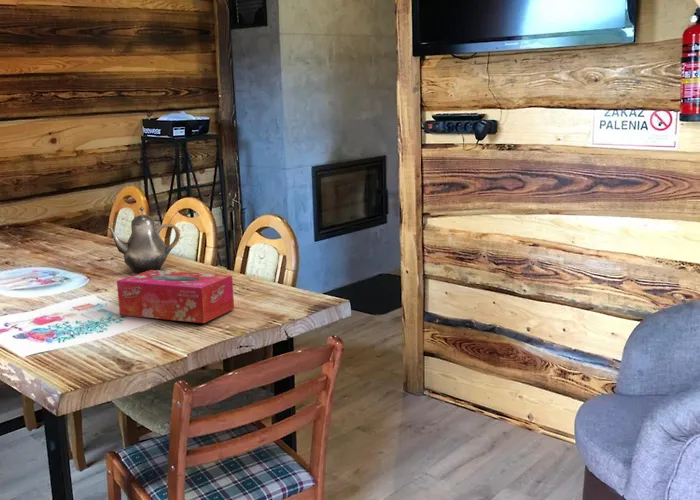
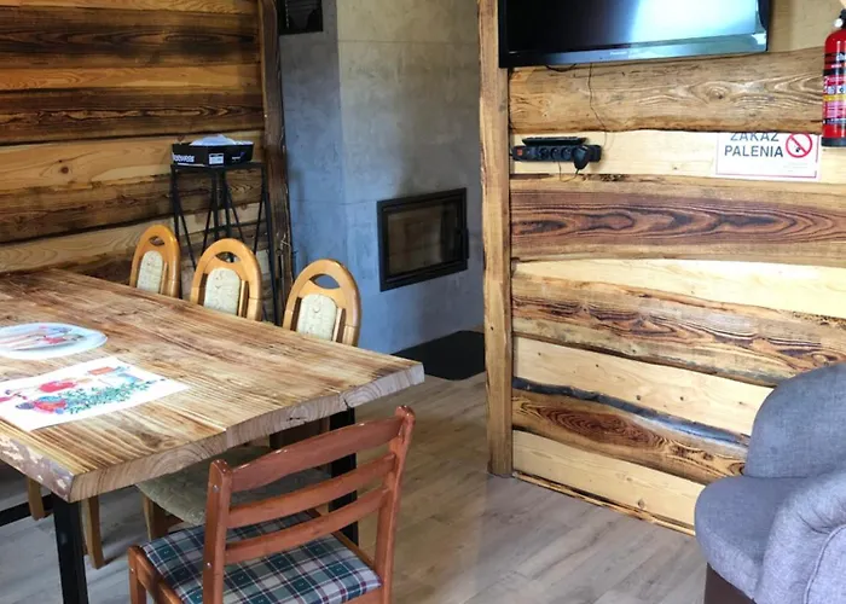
- teapot [107,206,181,274]
- tissue box [116,270,235,324]
